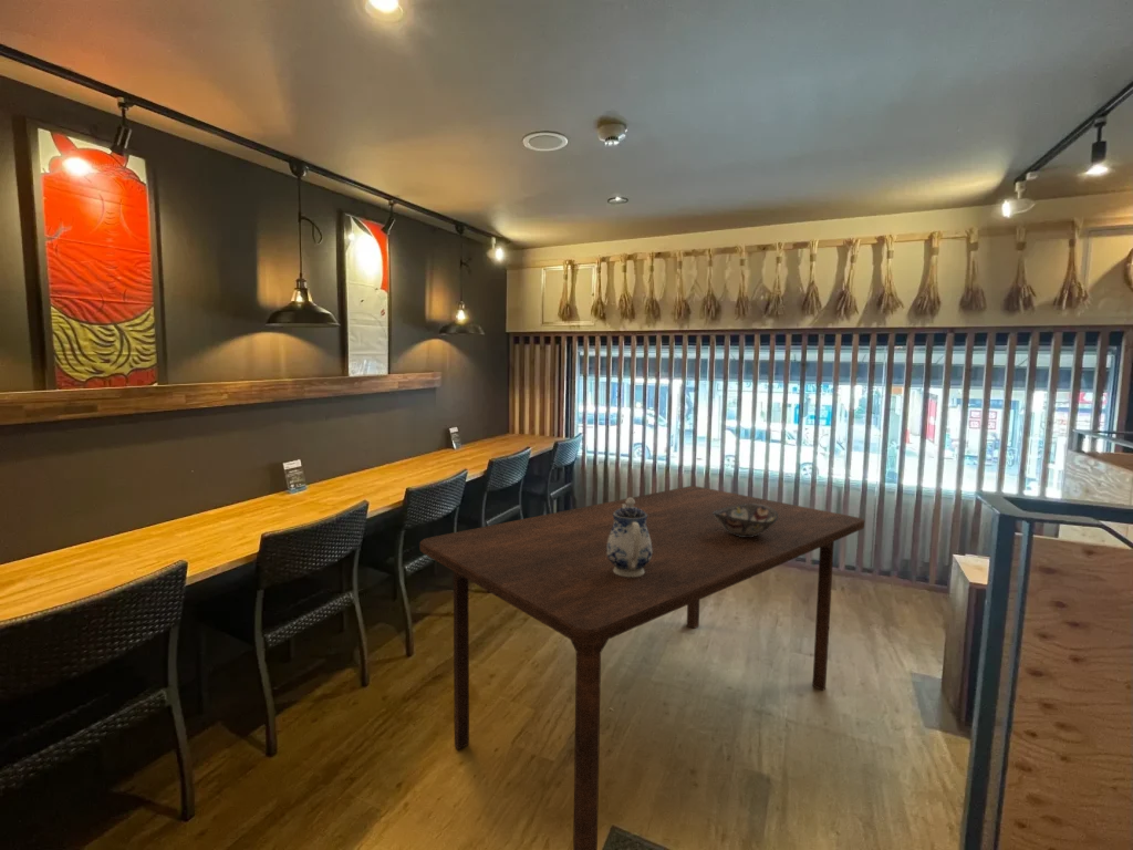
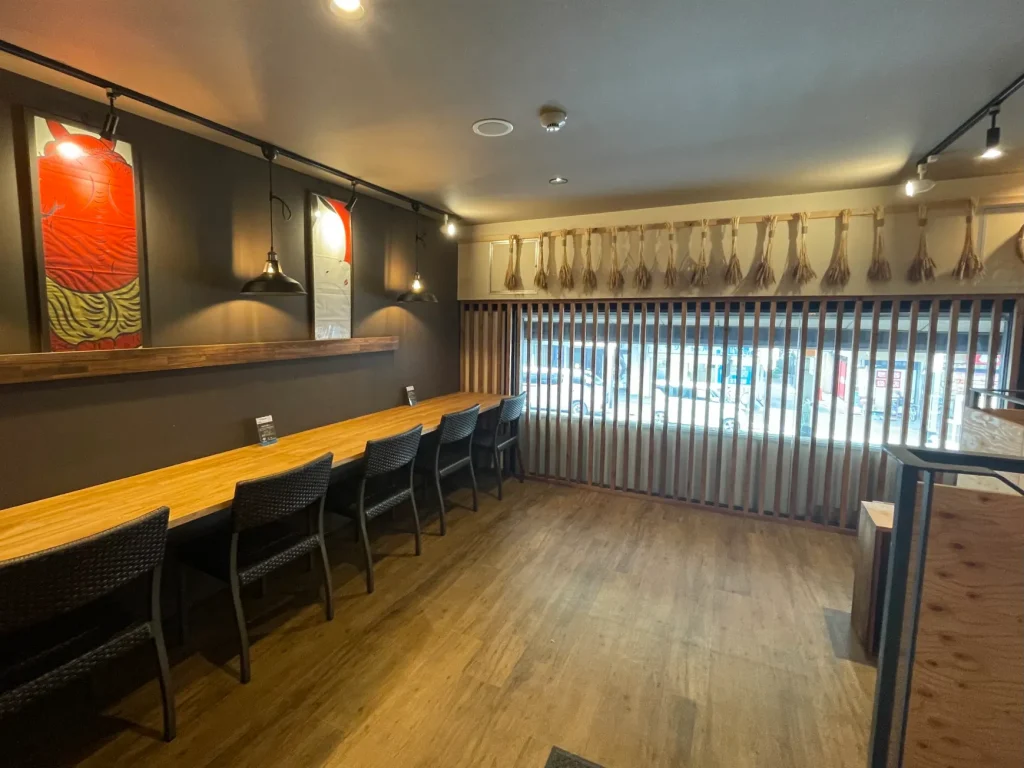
- ceramic bowl [713,504,778,537]
- dining table [419,485,865,850]
- teapot [606,497,652,577]
